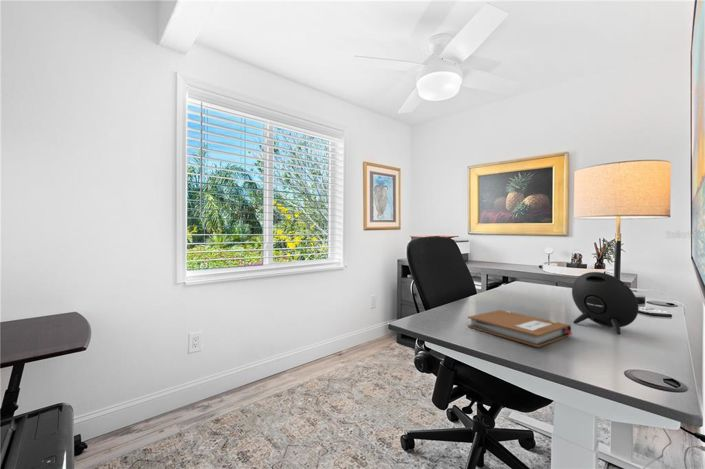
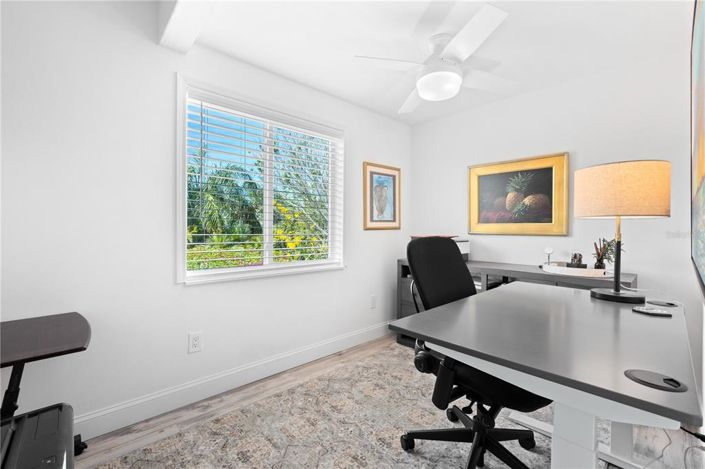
- speaker [571,271,640,335]
- notebook [467,309,573,348]
